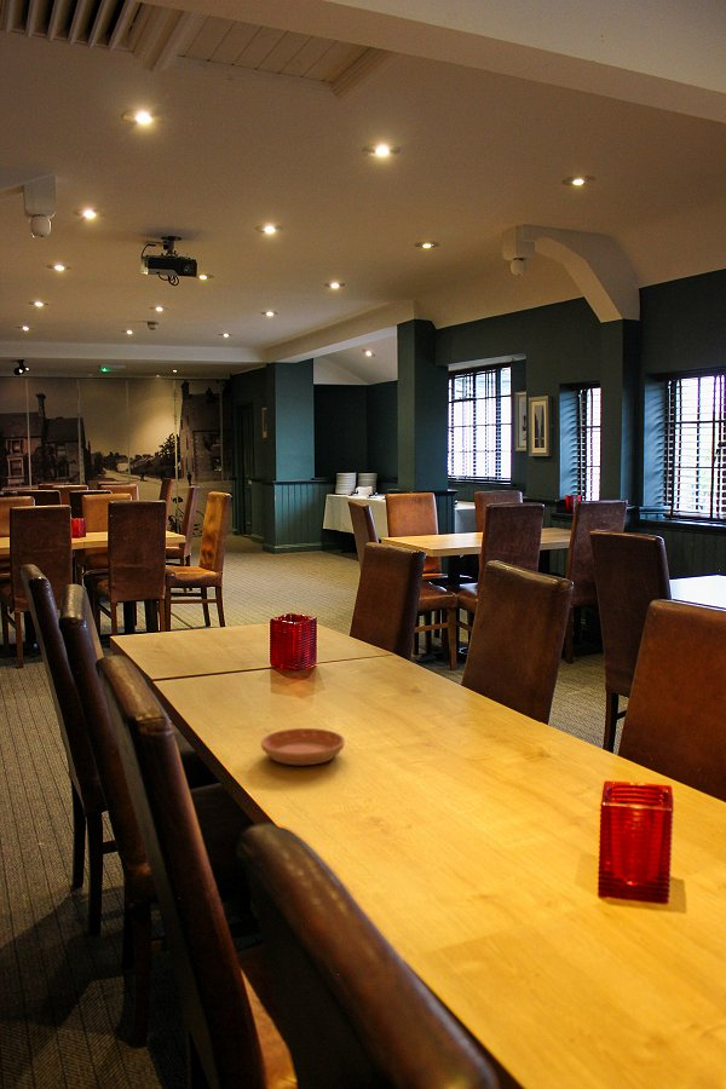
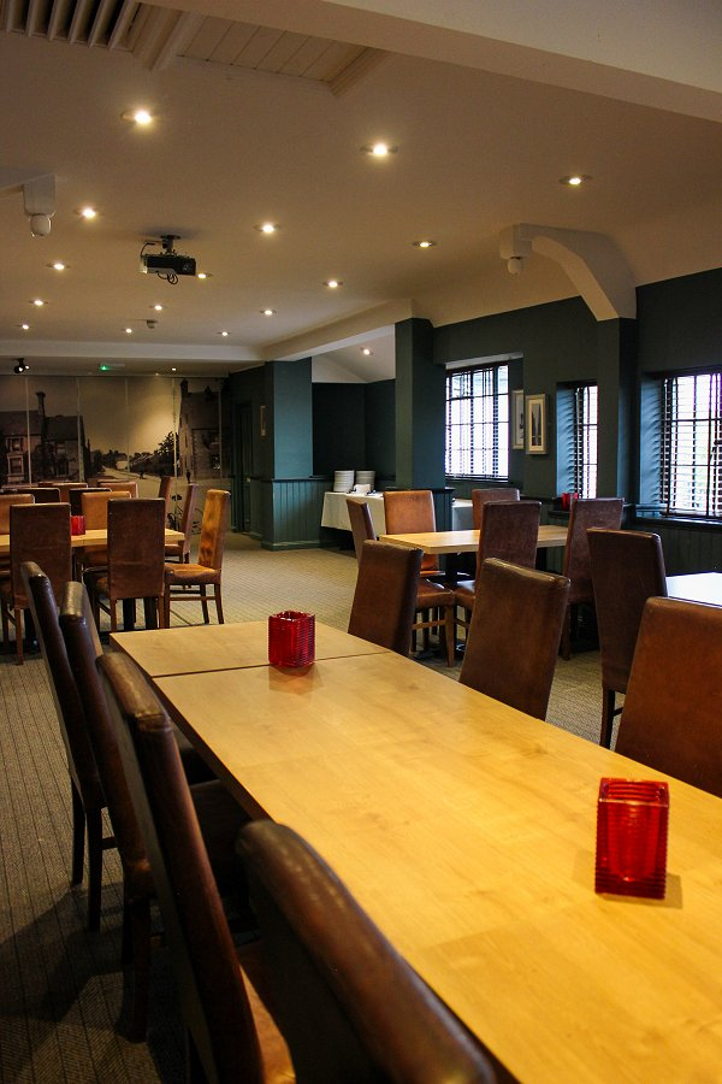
- saucer [260,727,346,766]
